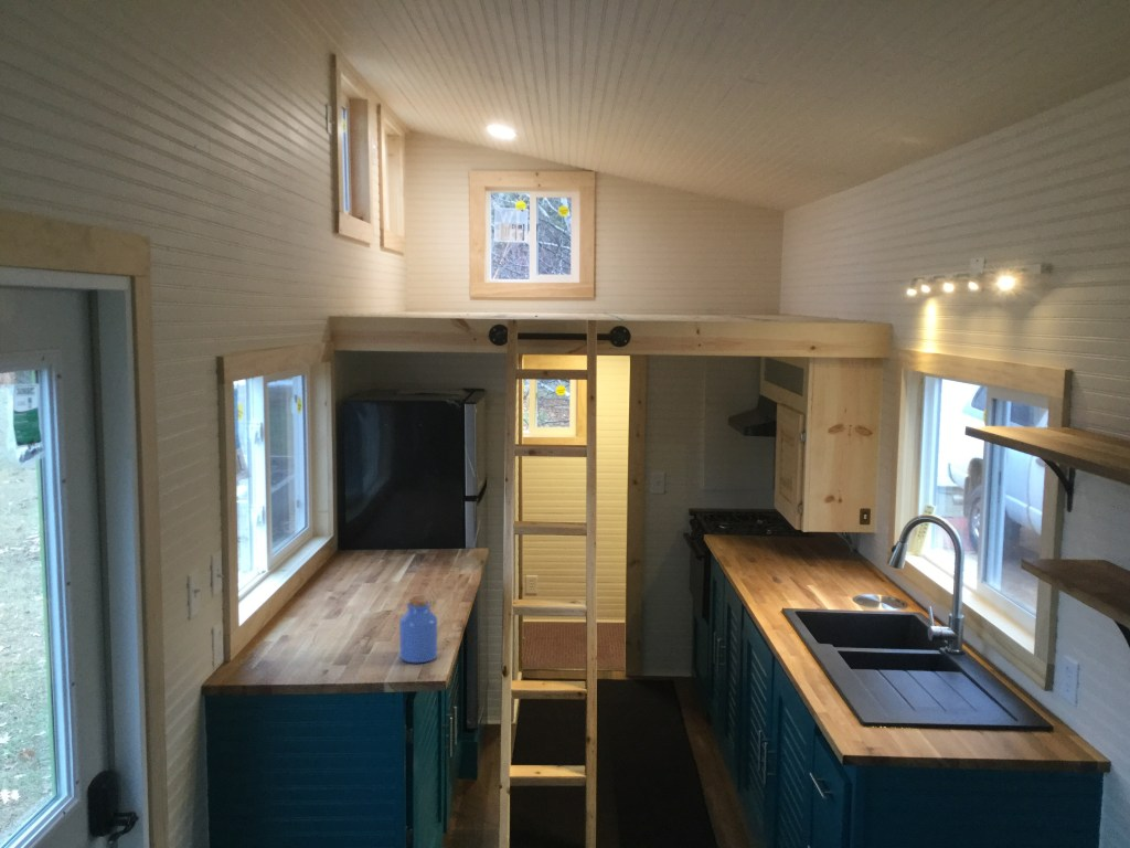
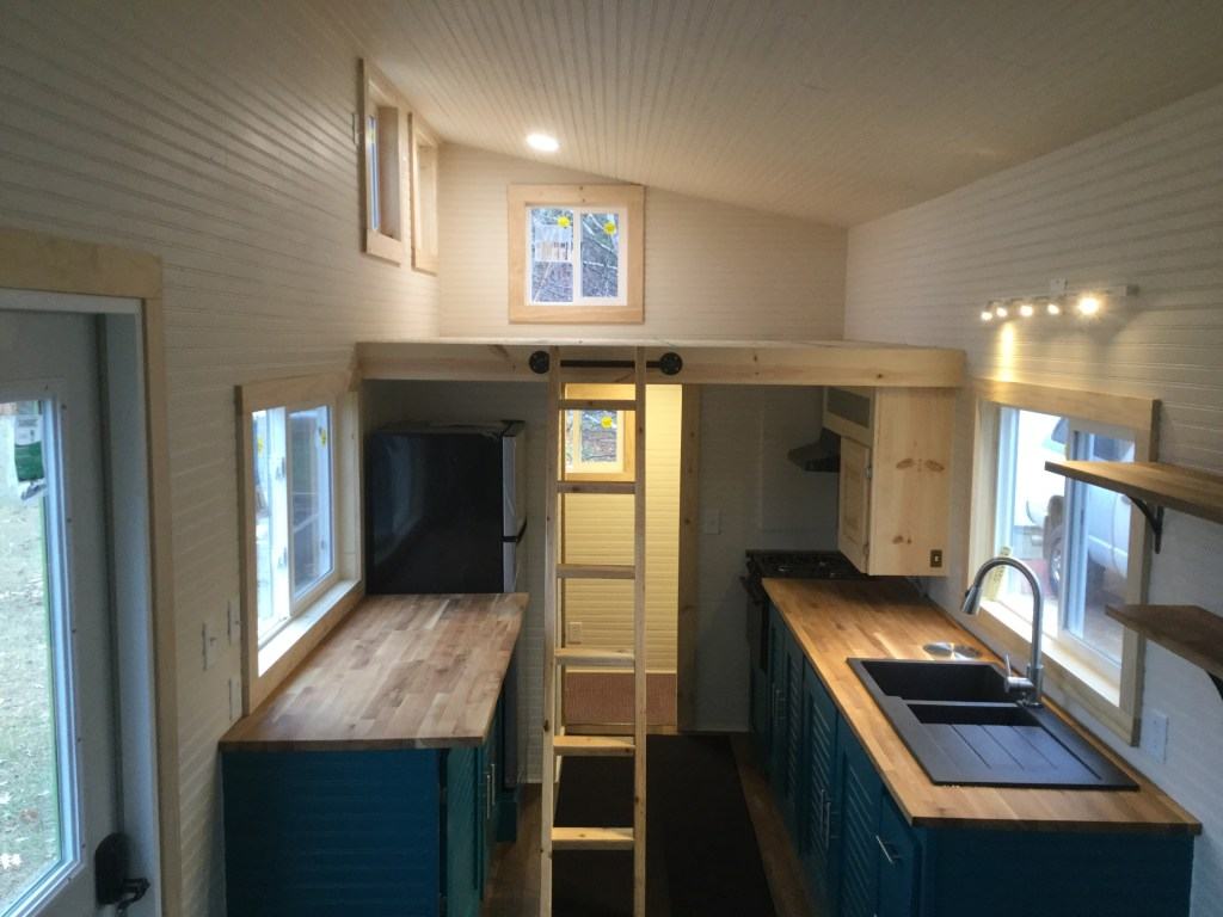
- jar [398,596,438,664]
